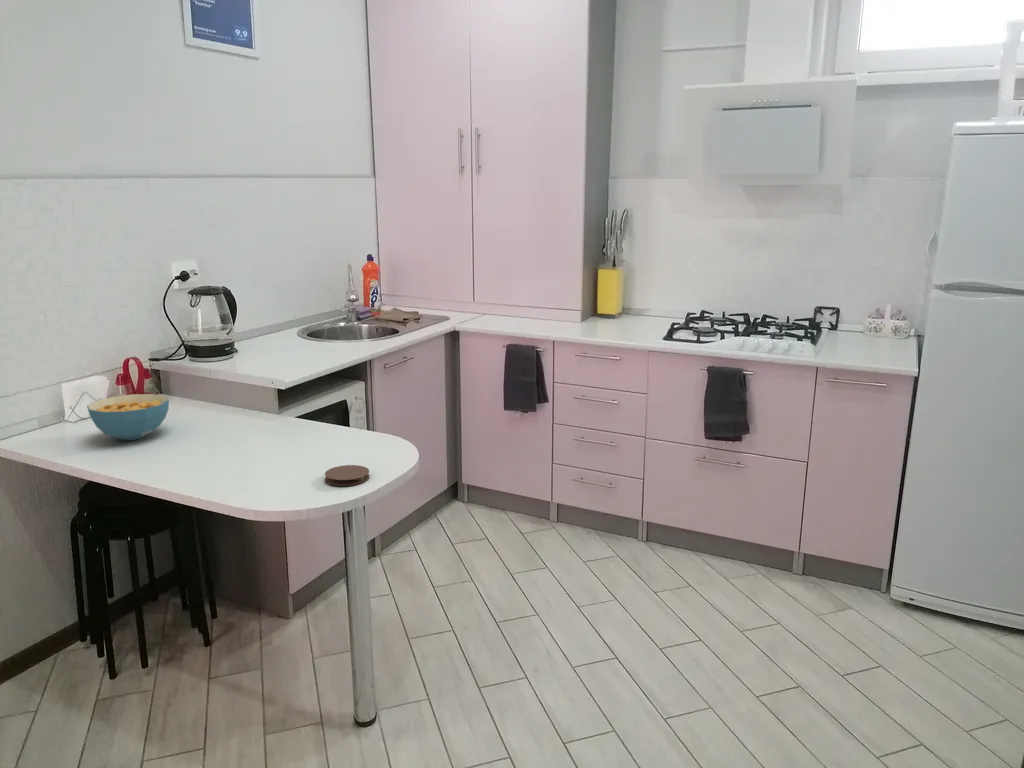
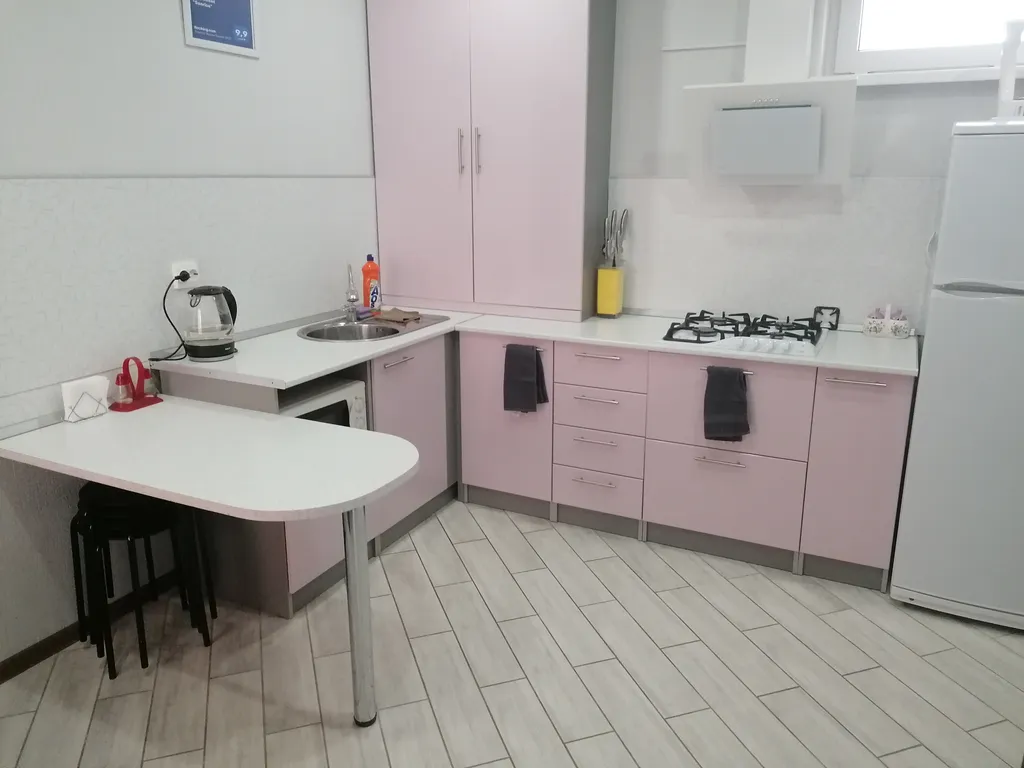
- coaster [324,464,370,487]
- cereal bowl [86,393,170,441]
